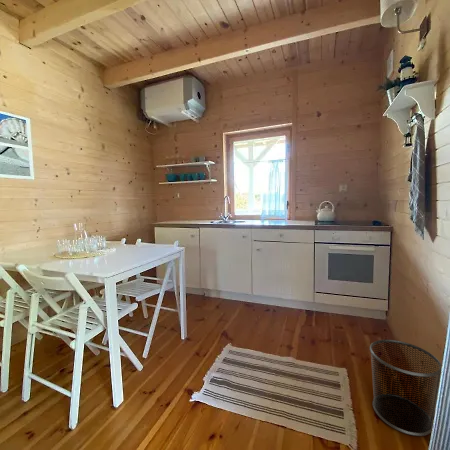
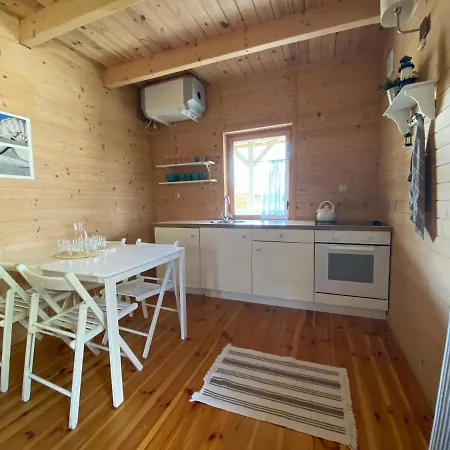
- waste bin [368,339,443,437]
